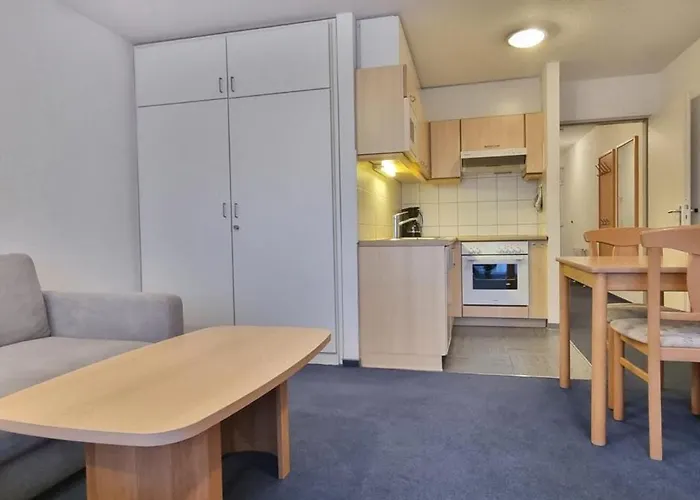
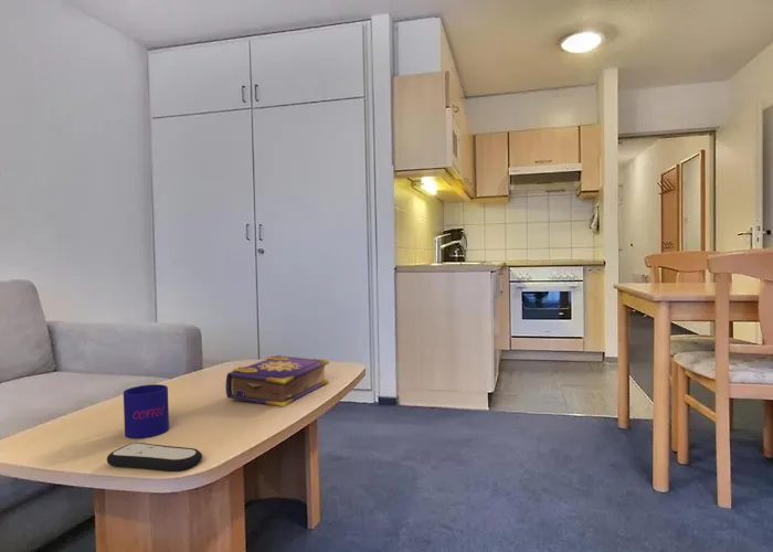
+ remote control [106,442,203,473]
+ book [224,354,330,408]
+ mug [123,383,170,439]
